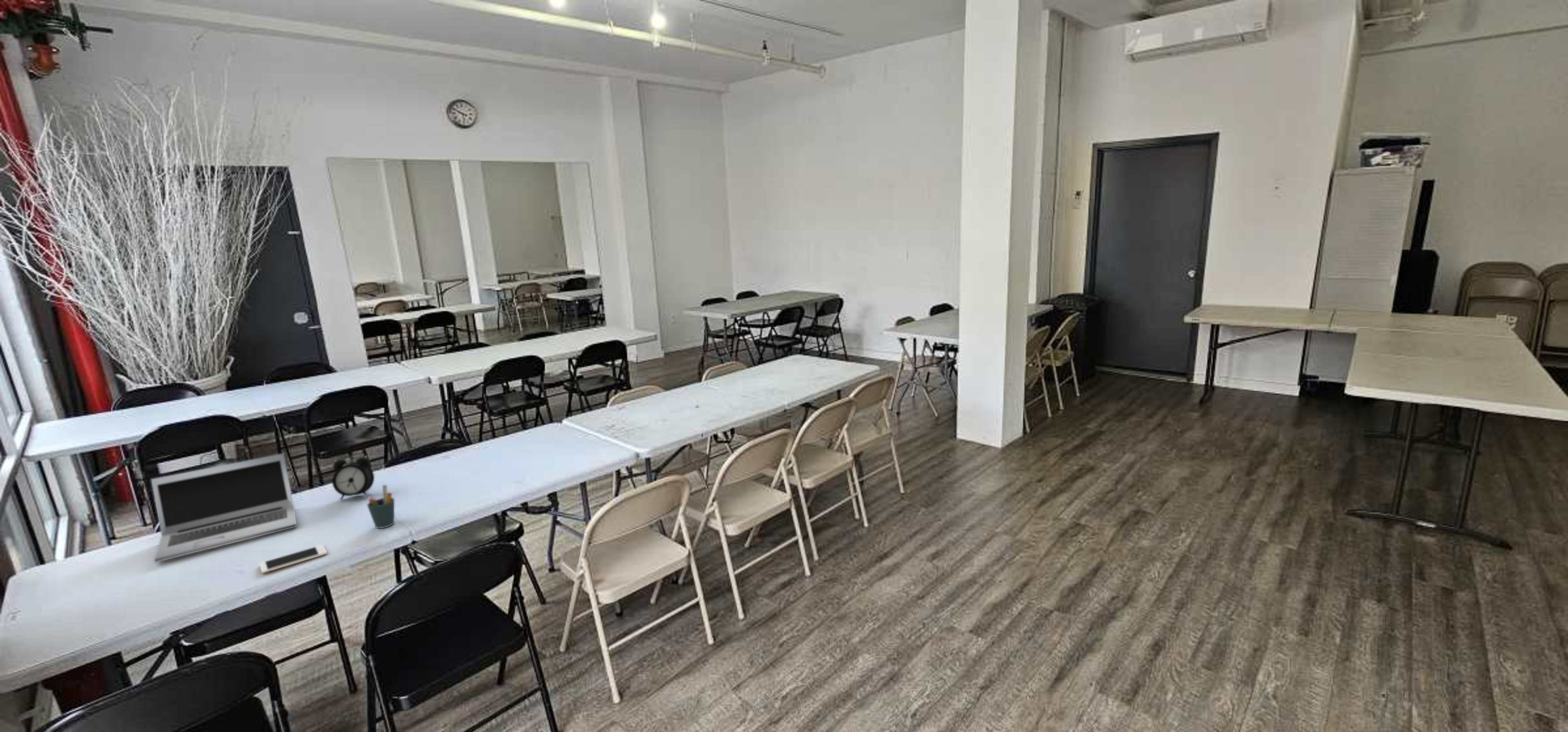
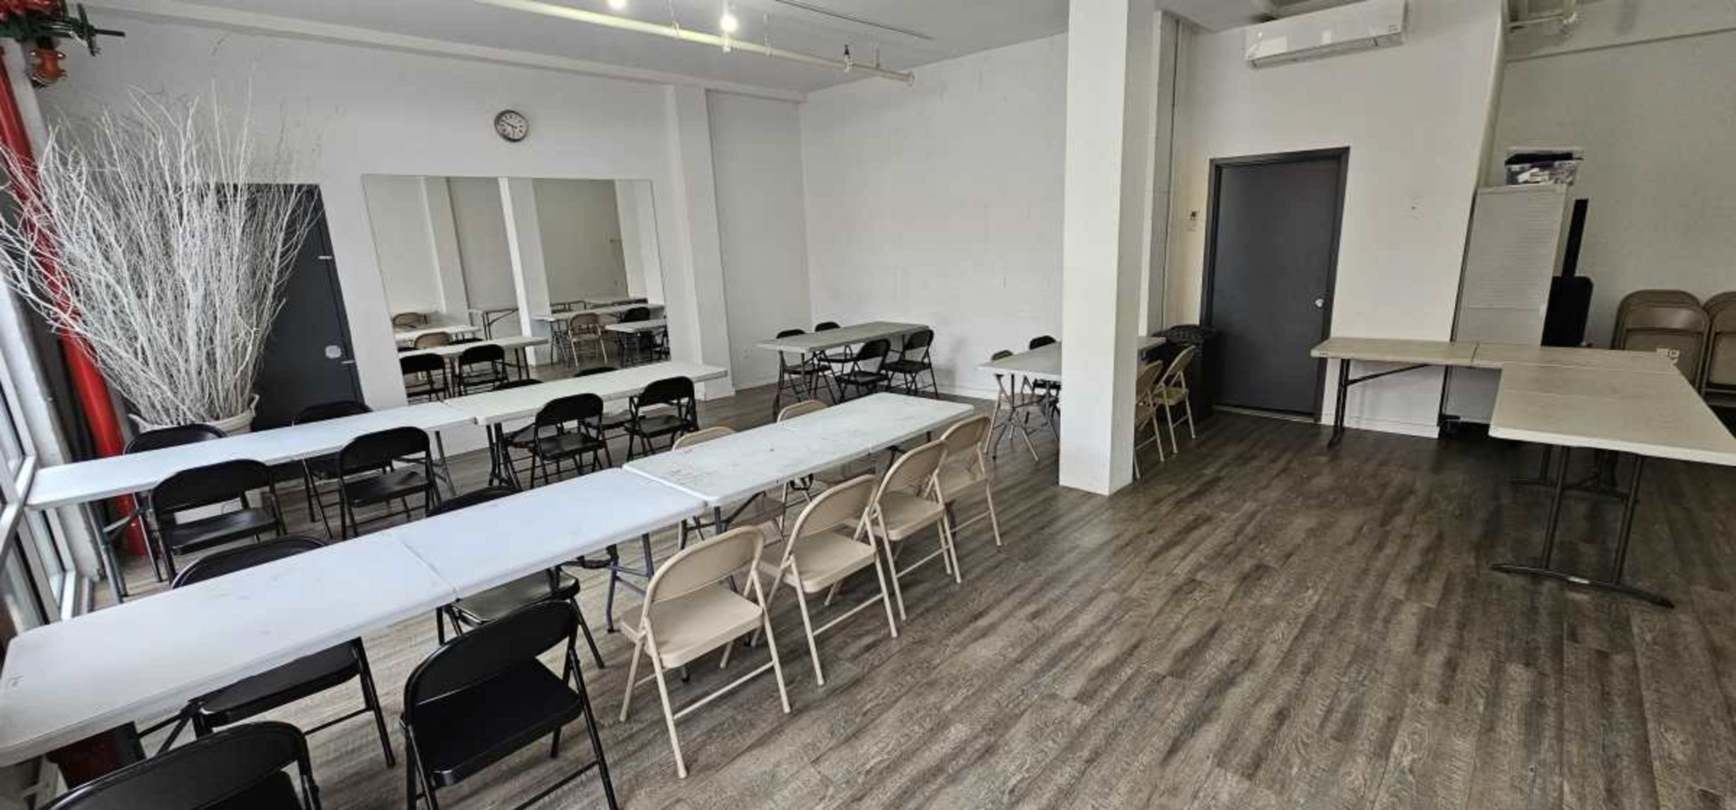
- pen holder [367,484,395,529]
- cell phone [259,544,327,574]
- alarm clock [332,456,375,500]
- laptop [151,453,297,563]
